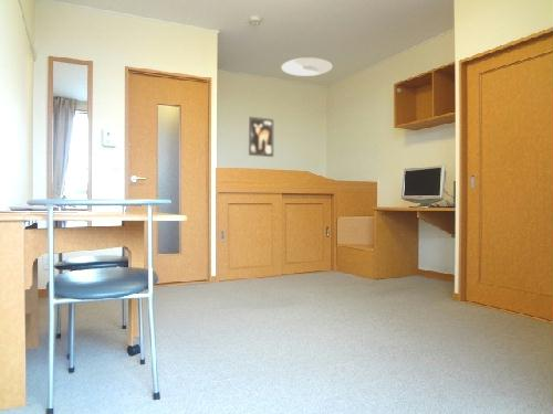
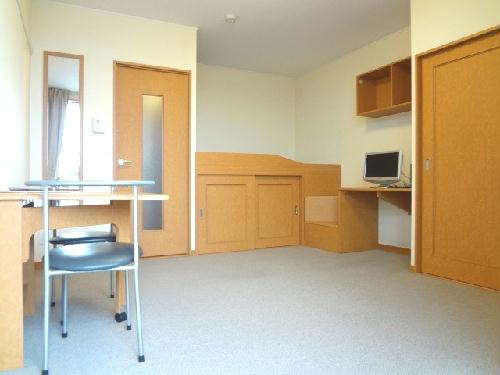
- ceiling light [281,56,334,77]
- wall art [248,116,274,158]
